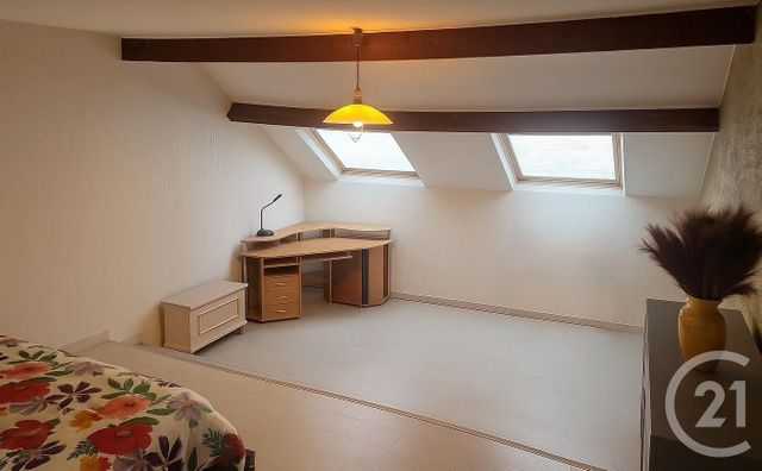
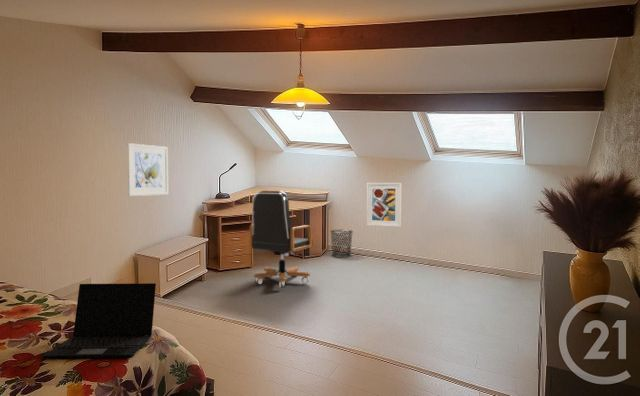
+ office chair [248,190,314,289]
+ waste bin [329,229,354,258]
+ laptop [42,282,157,359]
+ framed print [126,142,169,197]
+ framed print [366,182,402,228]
